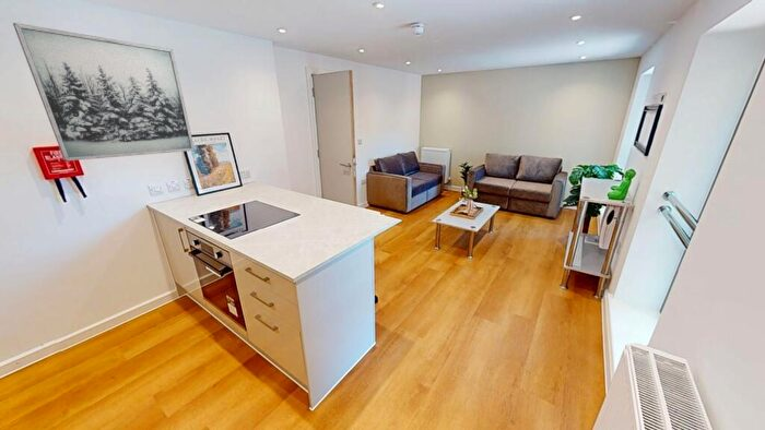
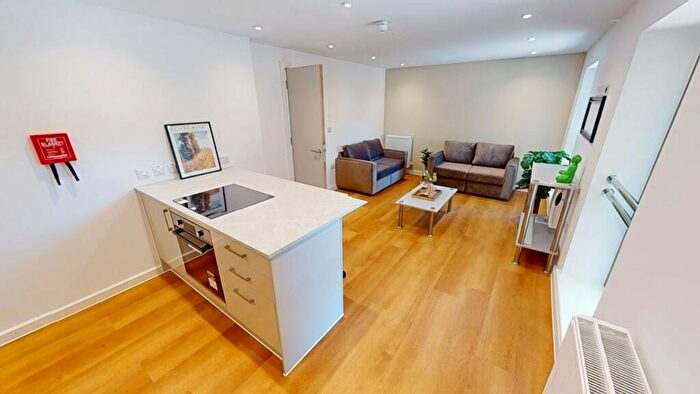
- wall art [12,22,196,162]
